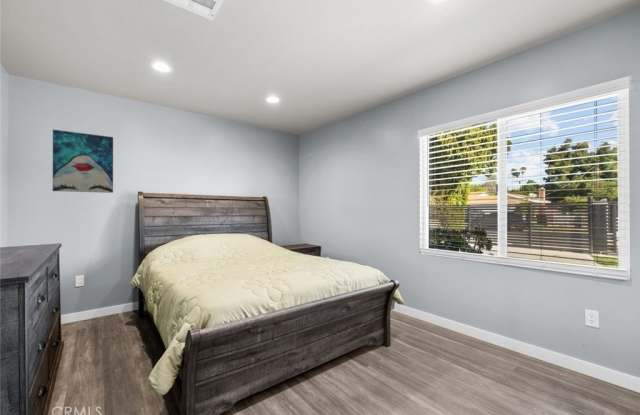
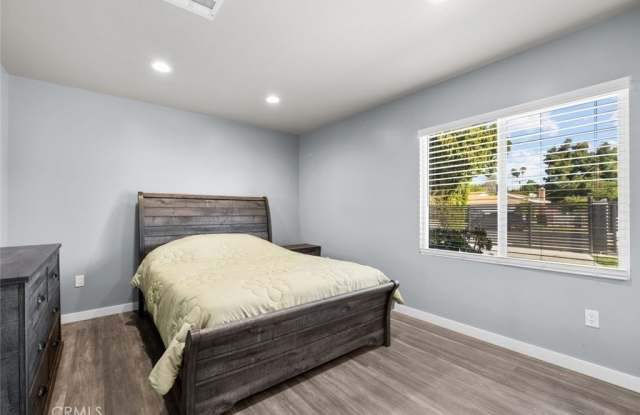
- wall art [52,129,114,194]
